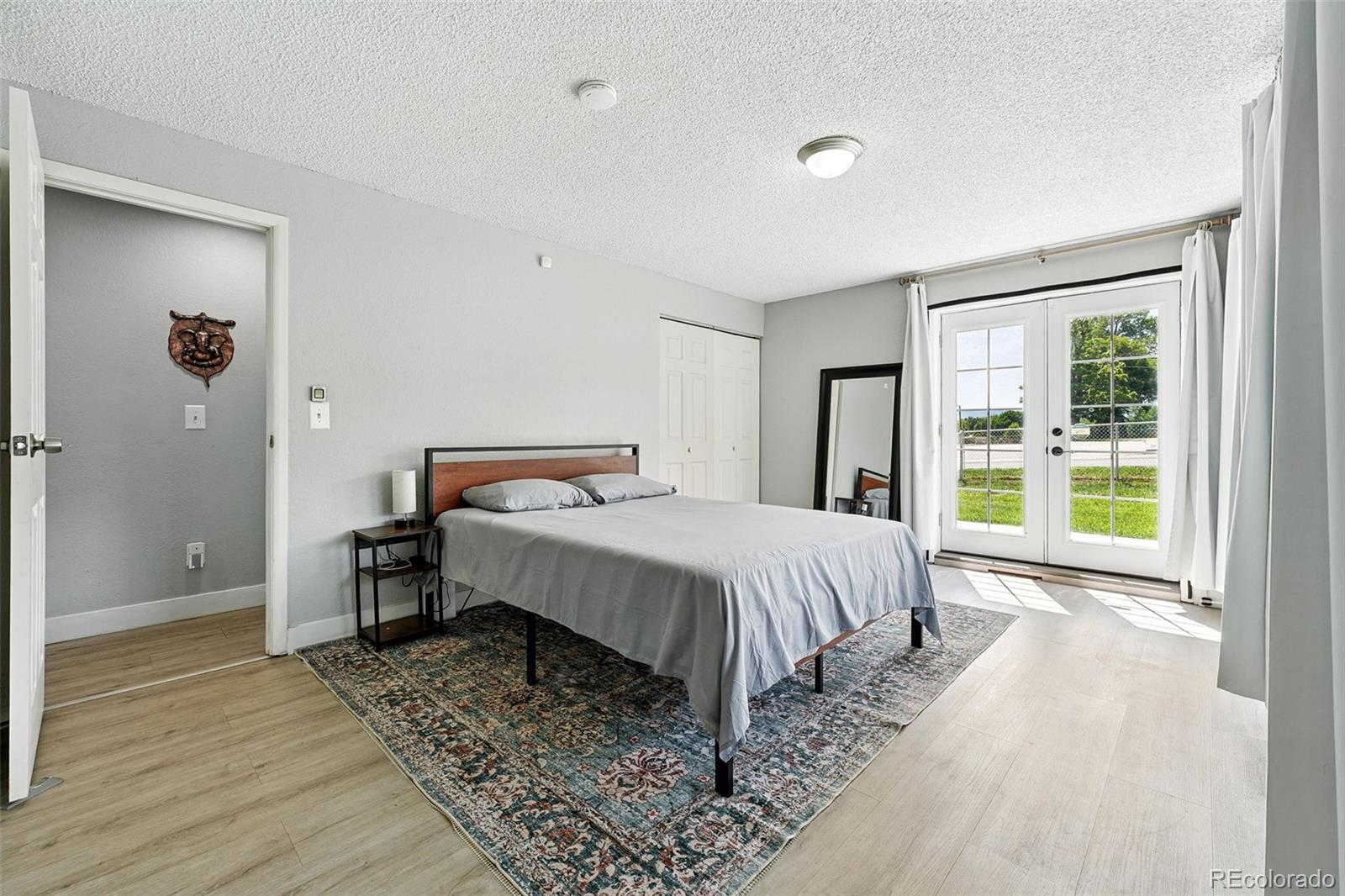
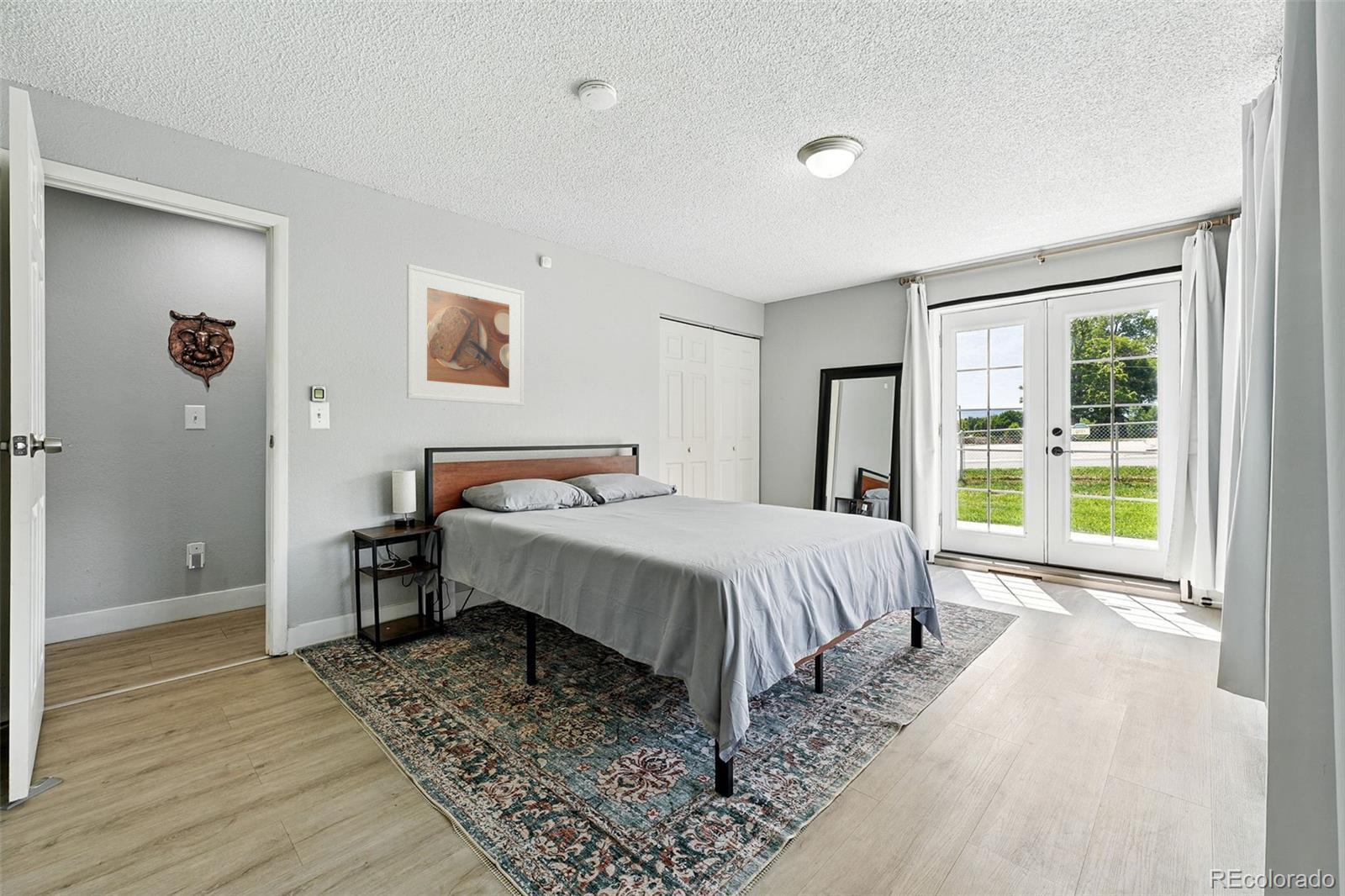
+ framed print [406,263,525,407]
